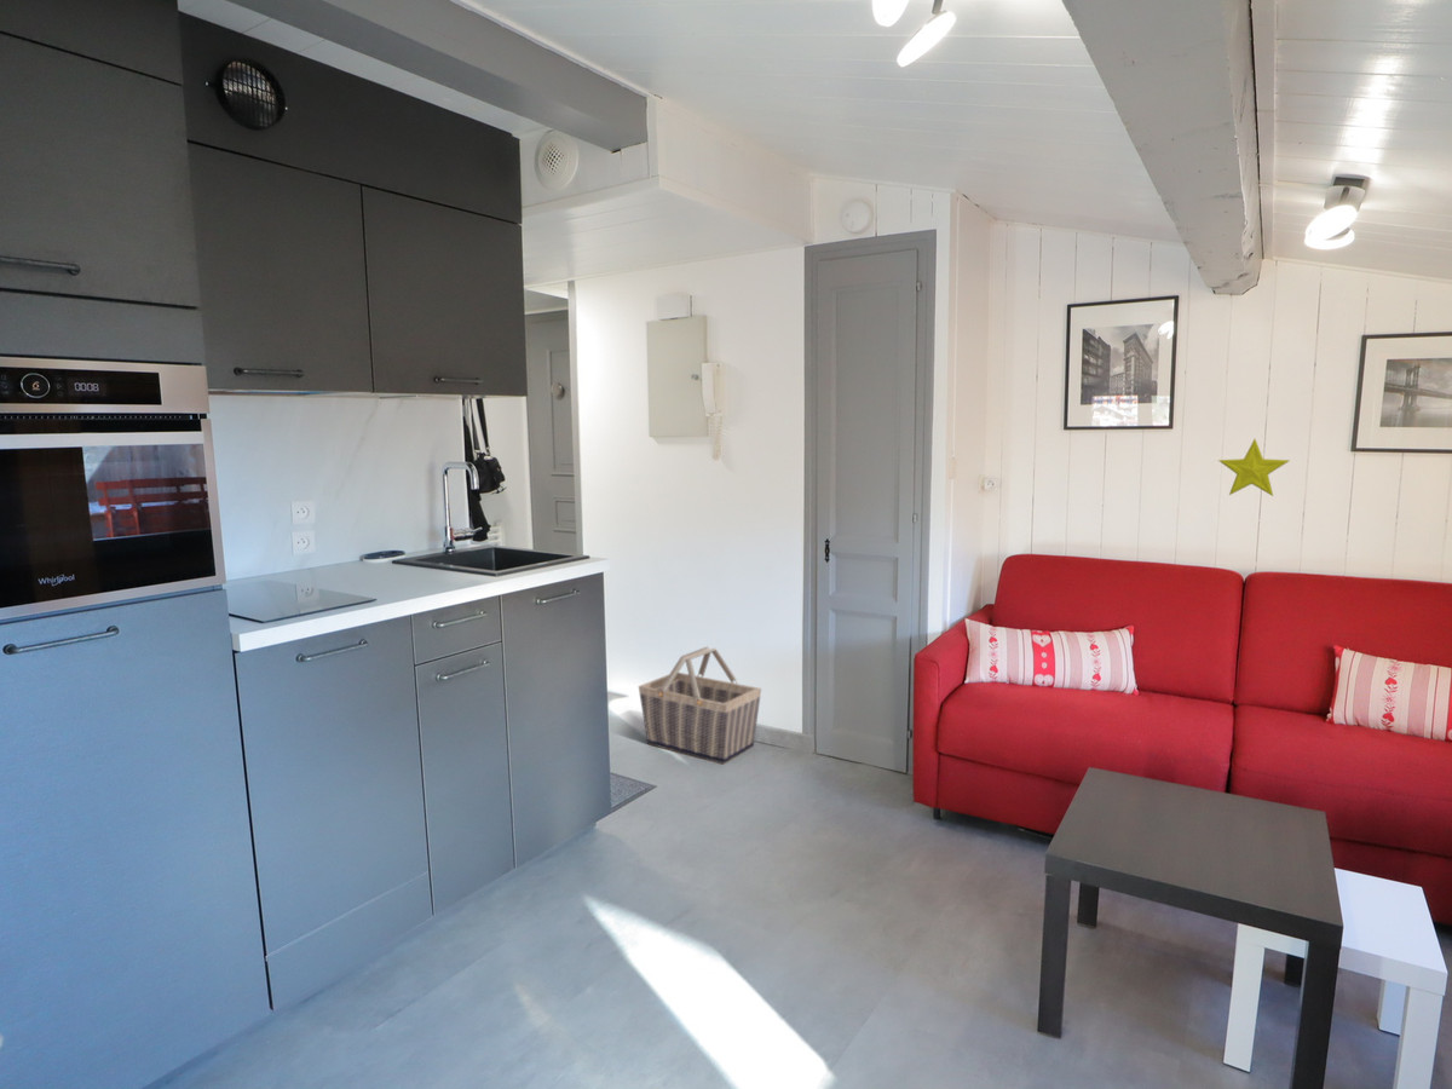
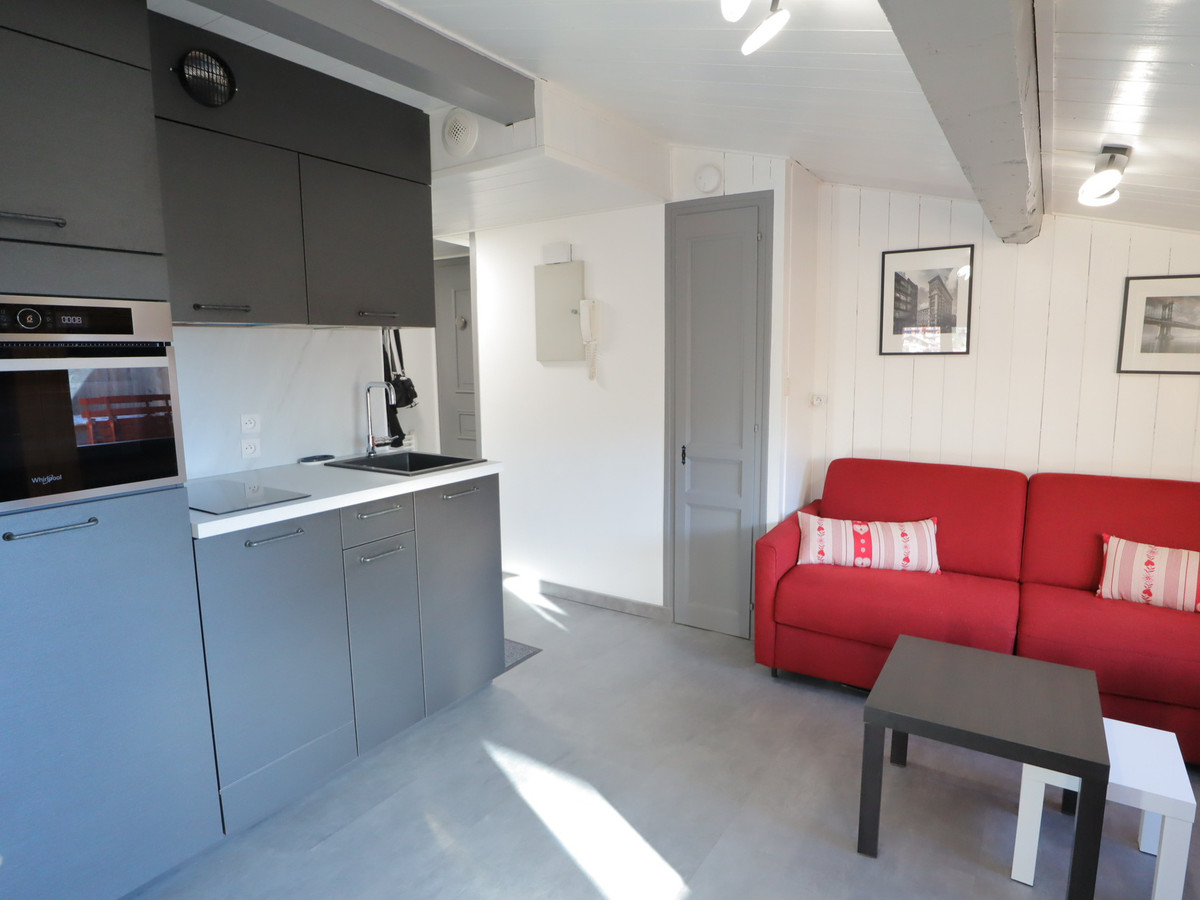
- decorative star [1217,438,1291,497]
- basket [638,646,762,765]
